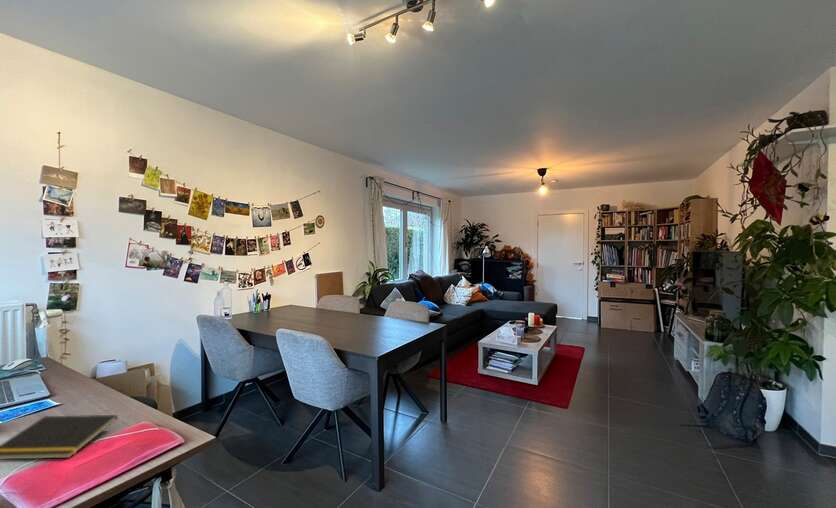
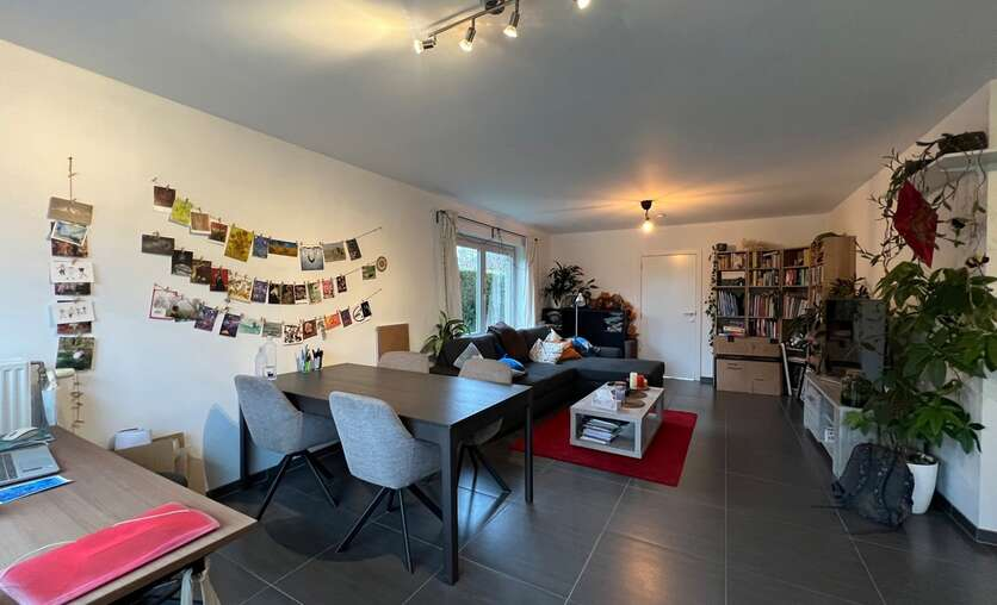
- notepad [0,414,119,460]
